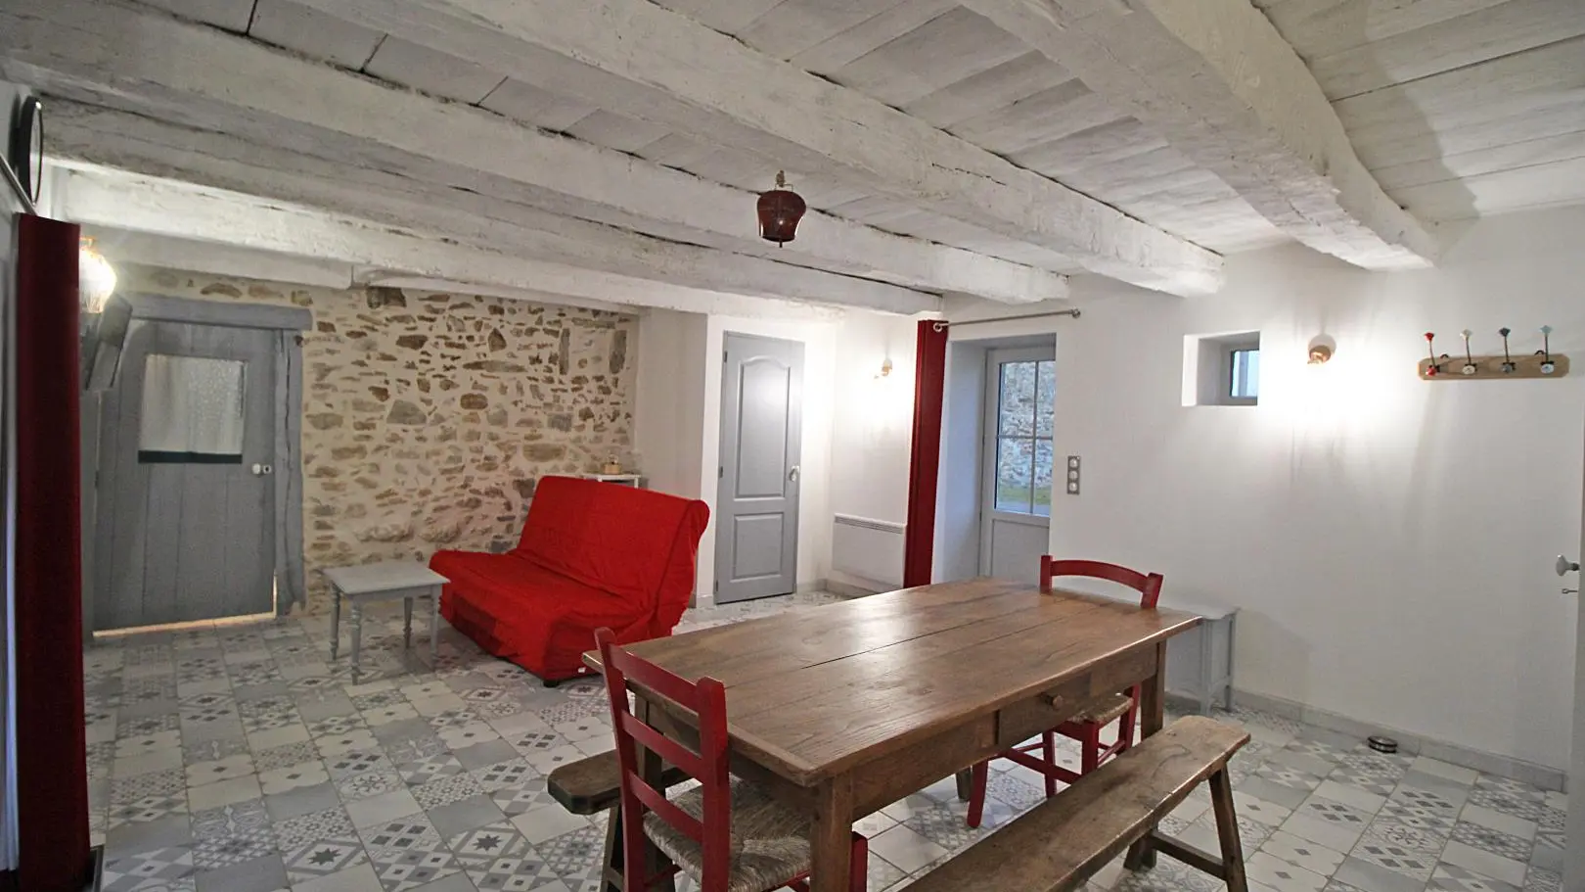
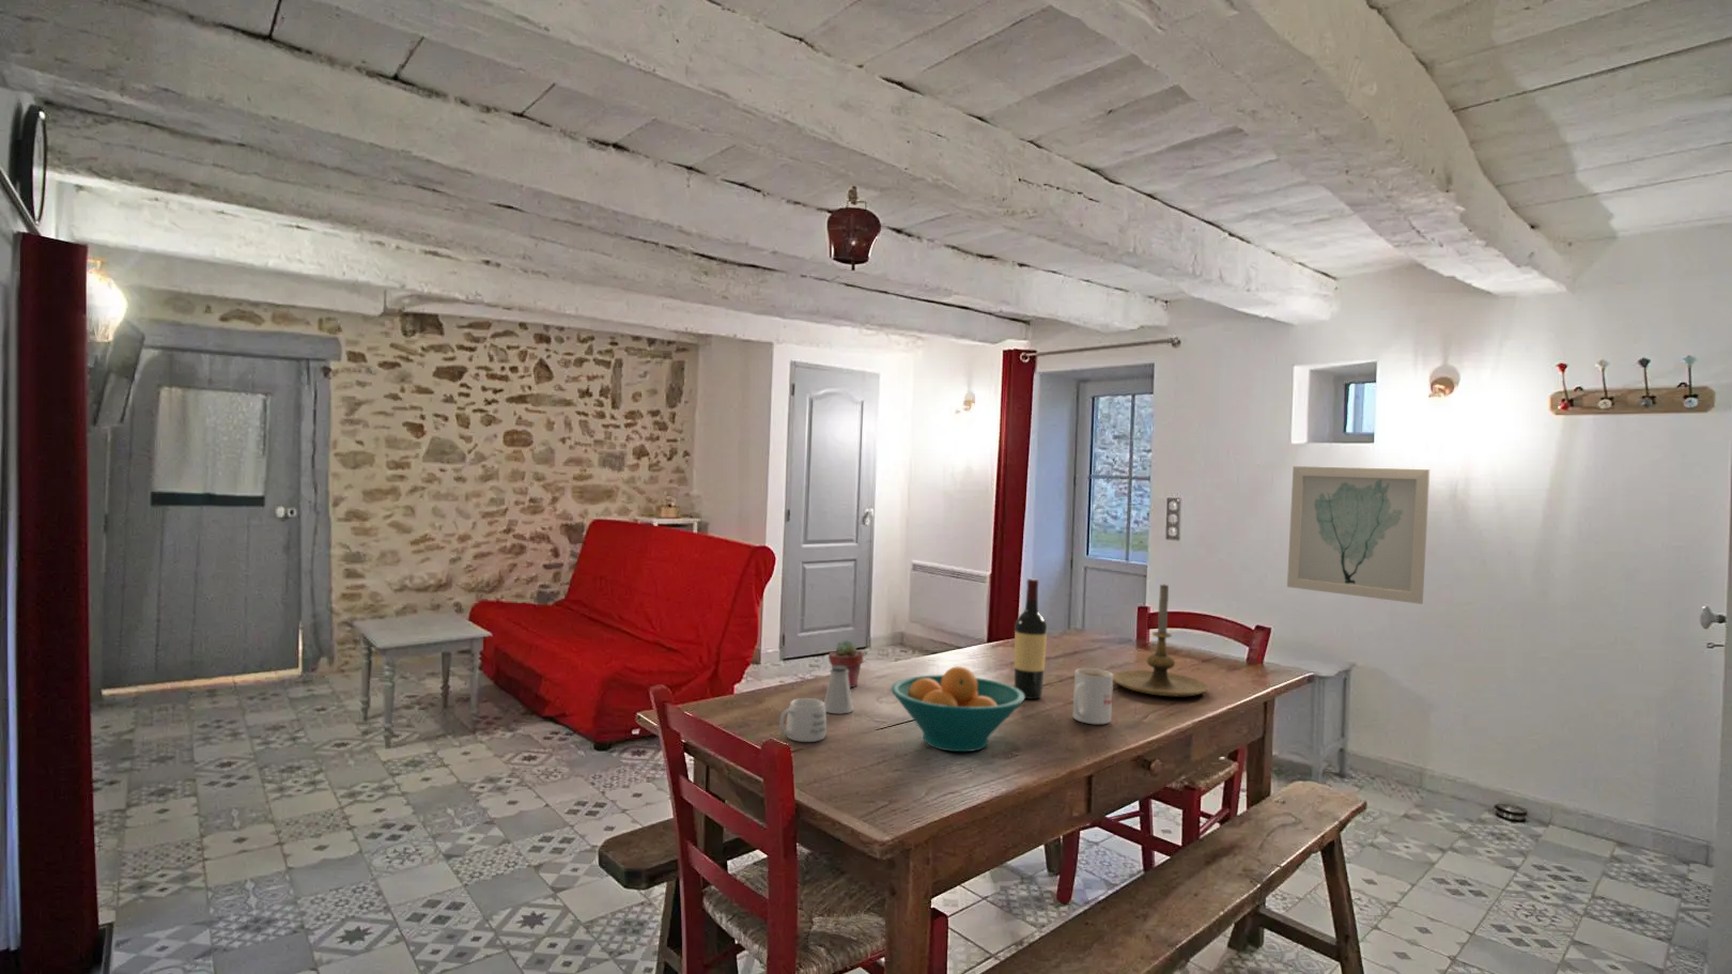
+ candle holder [1113,584,1210,697]
+ wall art [1286,465,1431,605]
+ wine bottle [1014,577,1048,700]
+ mug [778,697,828,743]
+ potted succulent [828,640,864,689]
+ fruit bowl [891,665,1025,753]
+ saltshaker [823,666,854,715]
+ mug [1072,667,1115,725]
